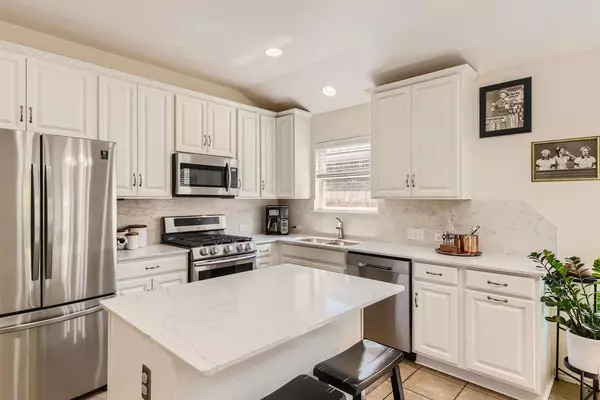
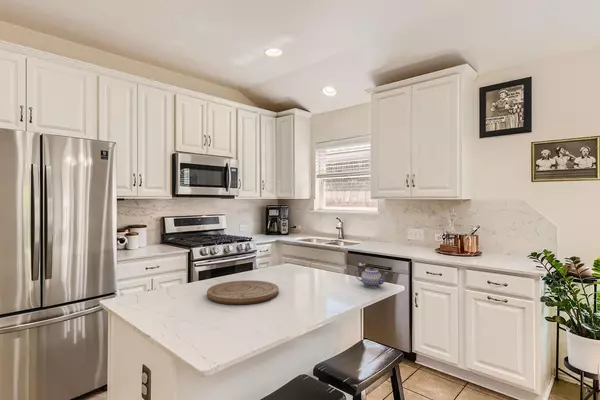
+ cutting board [206,279,280,306]
+ teapot [355,265,389,289]
